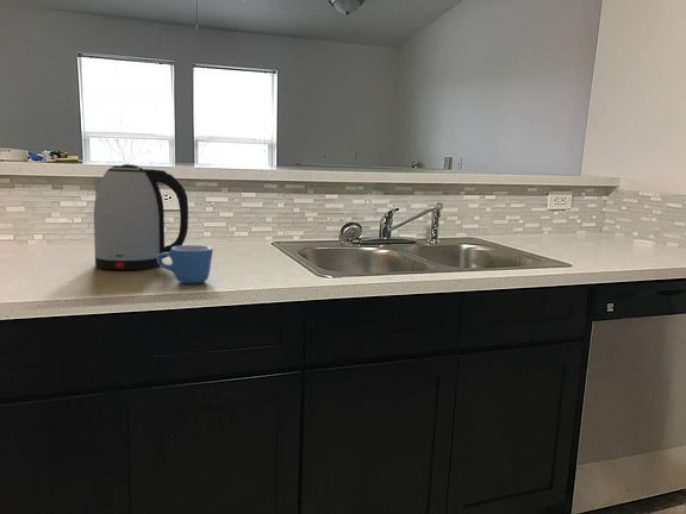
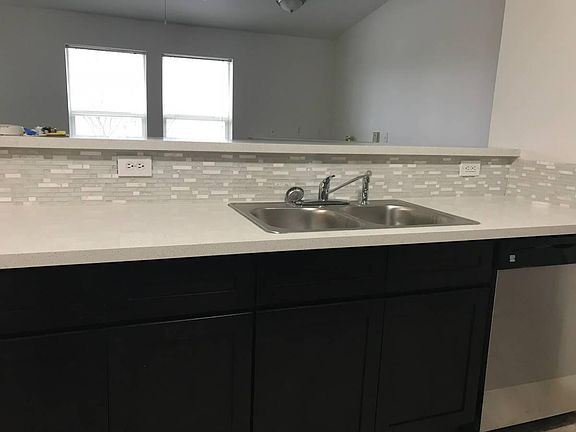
- kettle [92,163,189,271]
- mug [157,244,214,284]
